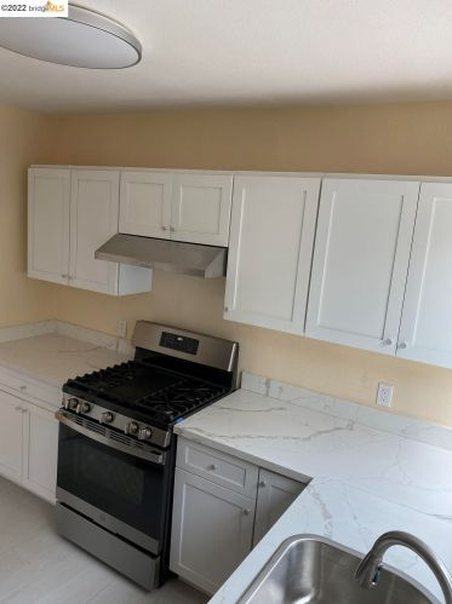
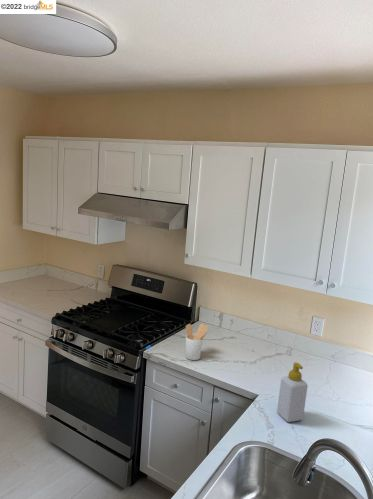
+ soap bottle [276,361,309,423]
+ utensil holder [185,323,210,361]
